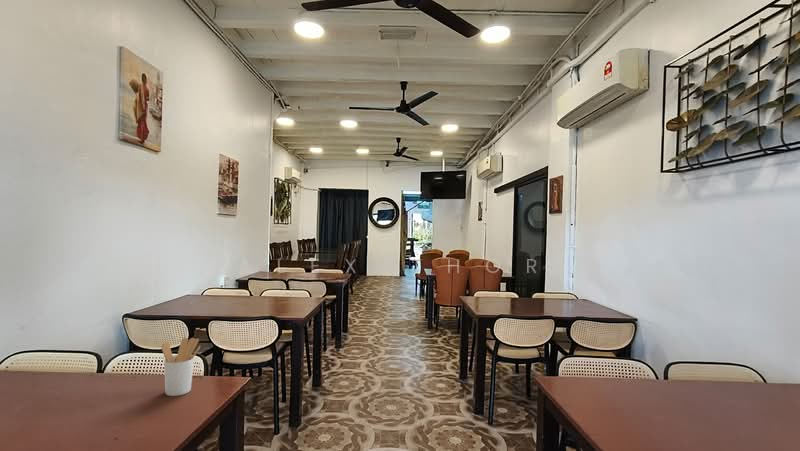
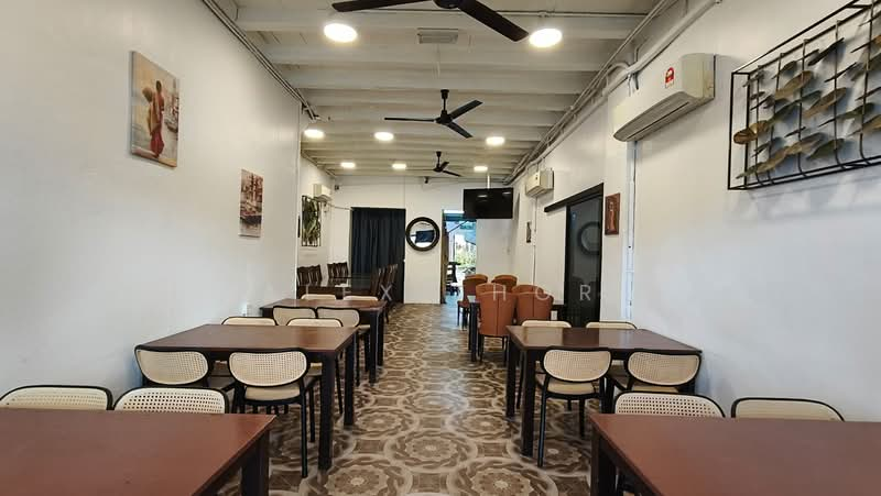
- utensil holder [160,337,201,397]
